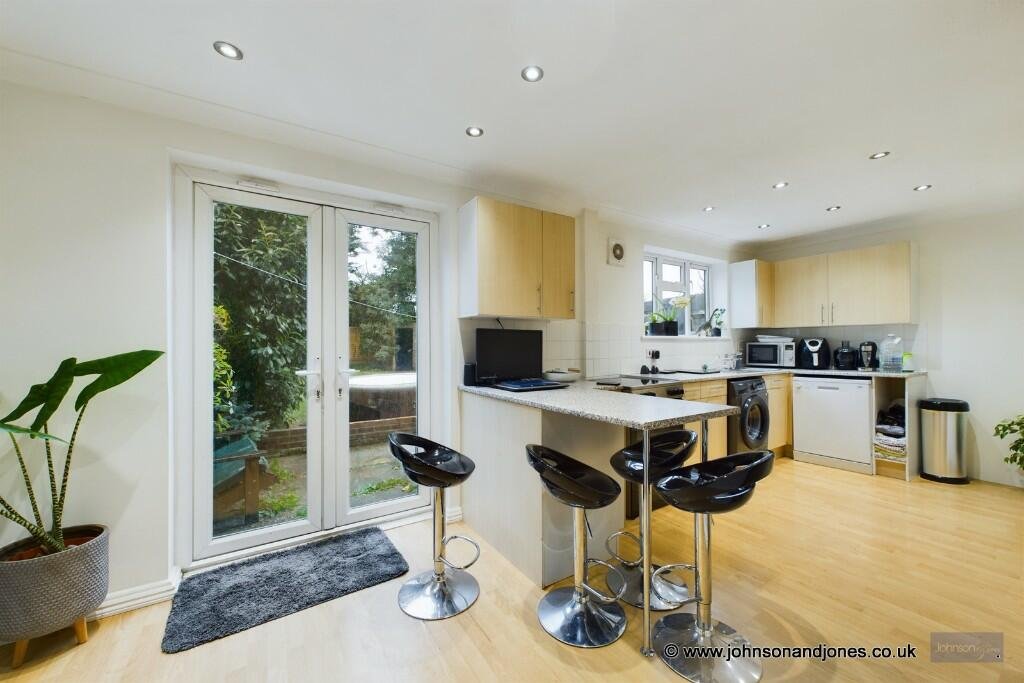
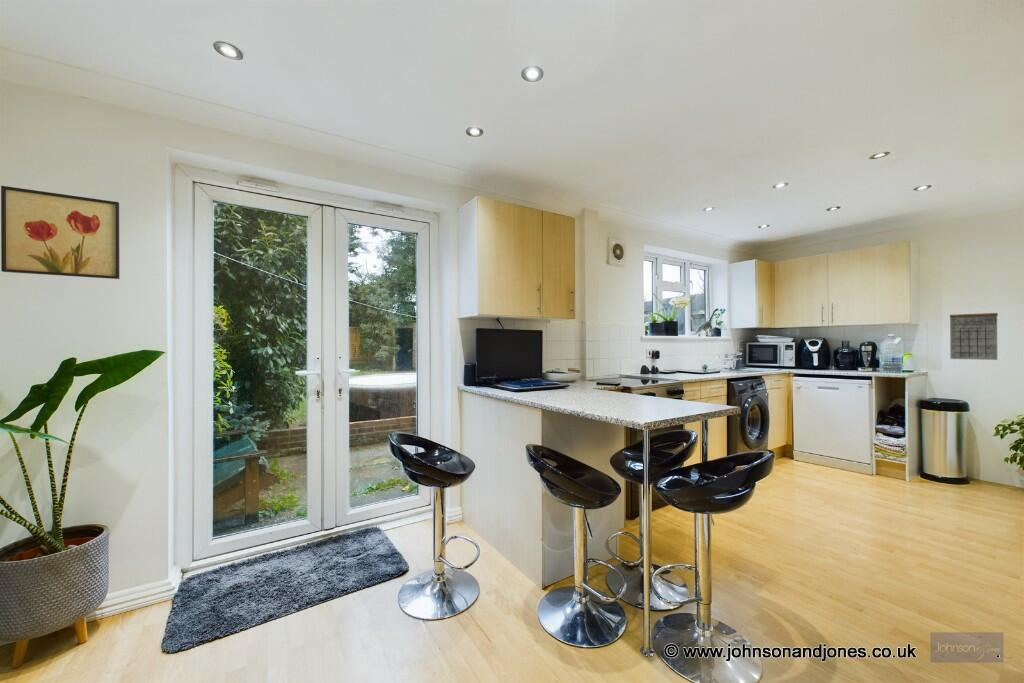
+ calendar [949,302,999,361]
+ wall art [0,185,121,280]
